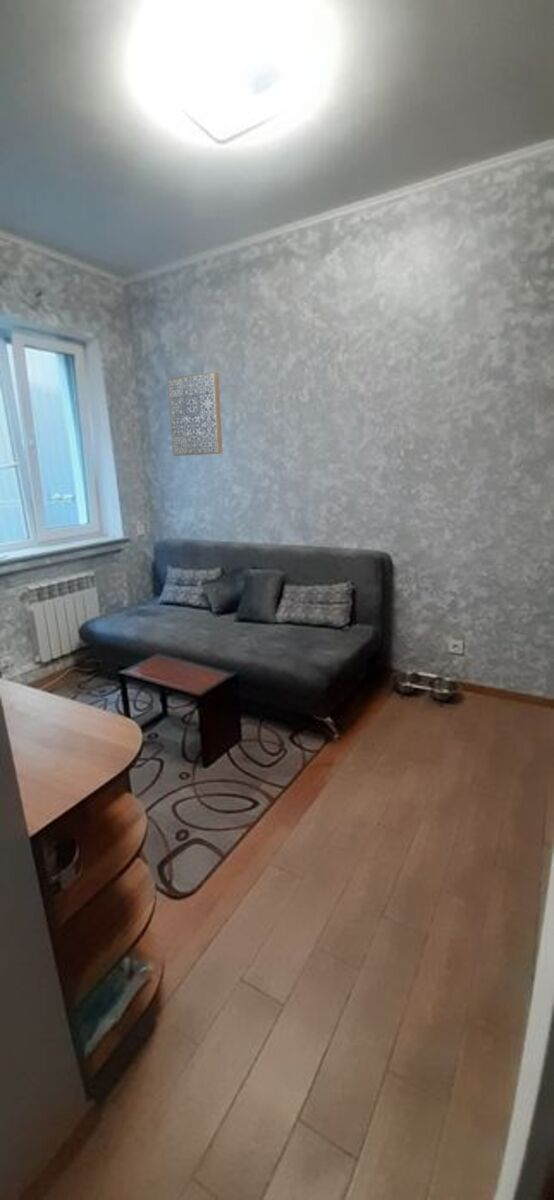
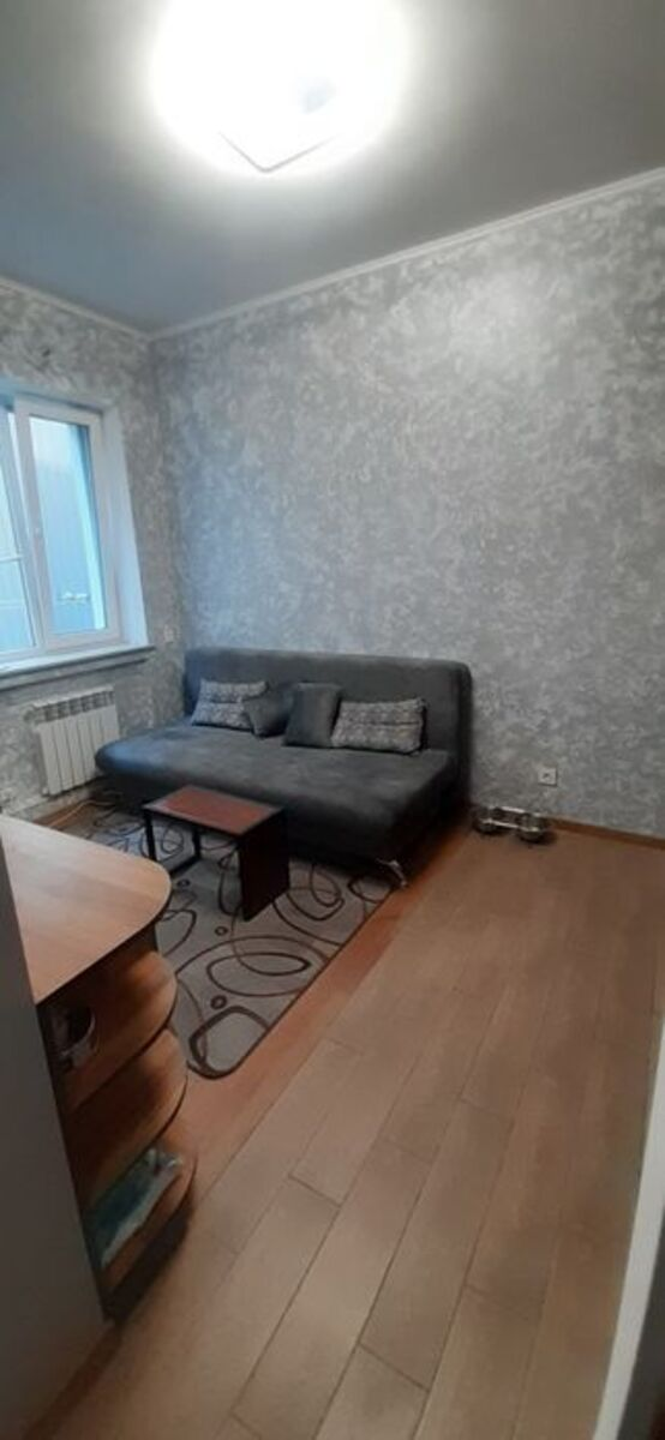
- wall art [166,371,223,457]
